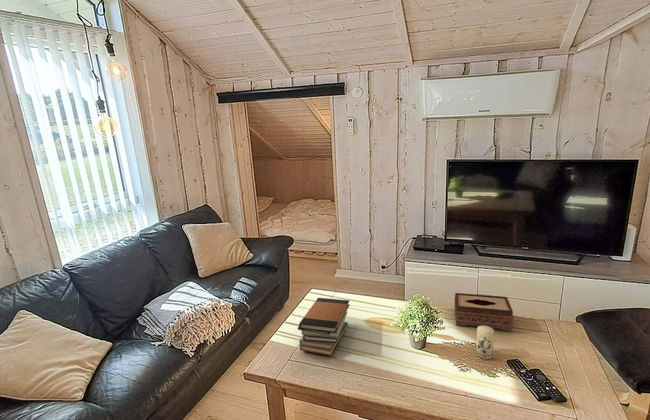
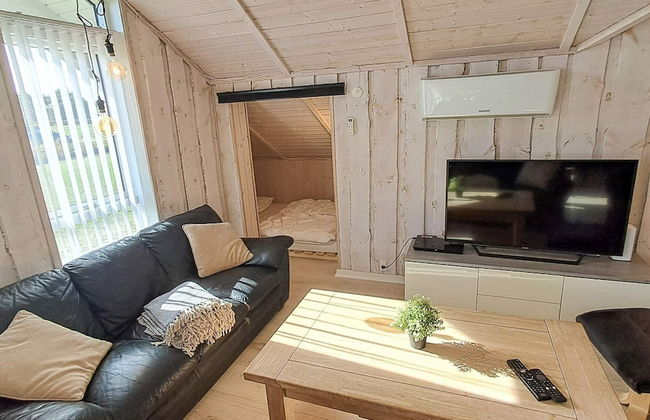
- book stack [297,297,351,357]
- tissue box [453,292,514,332]
- candle [475,326,495,360]
